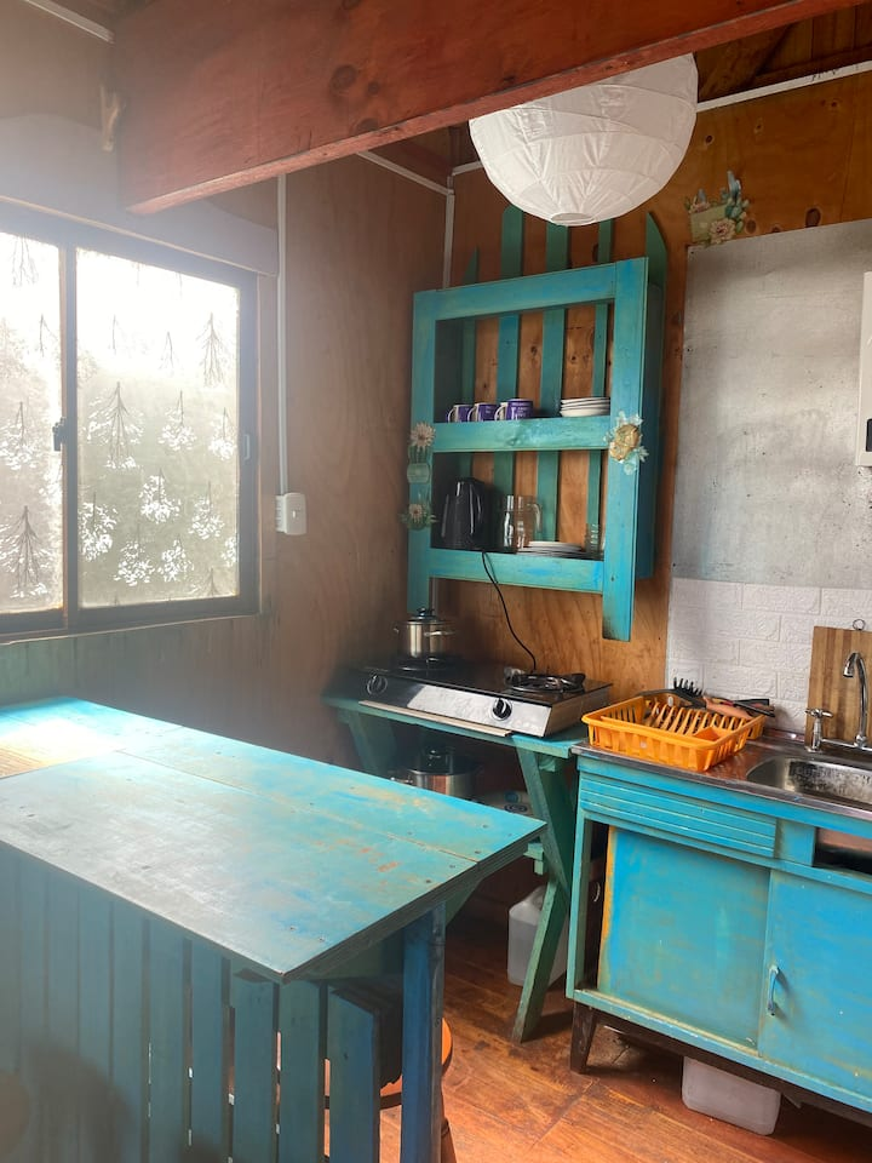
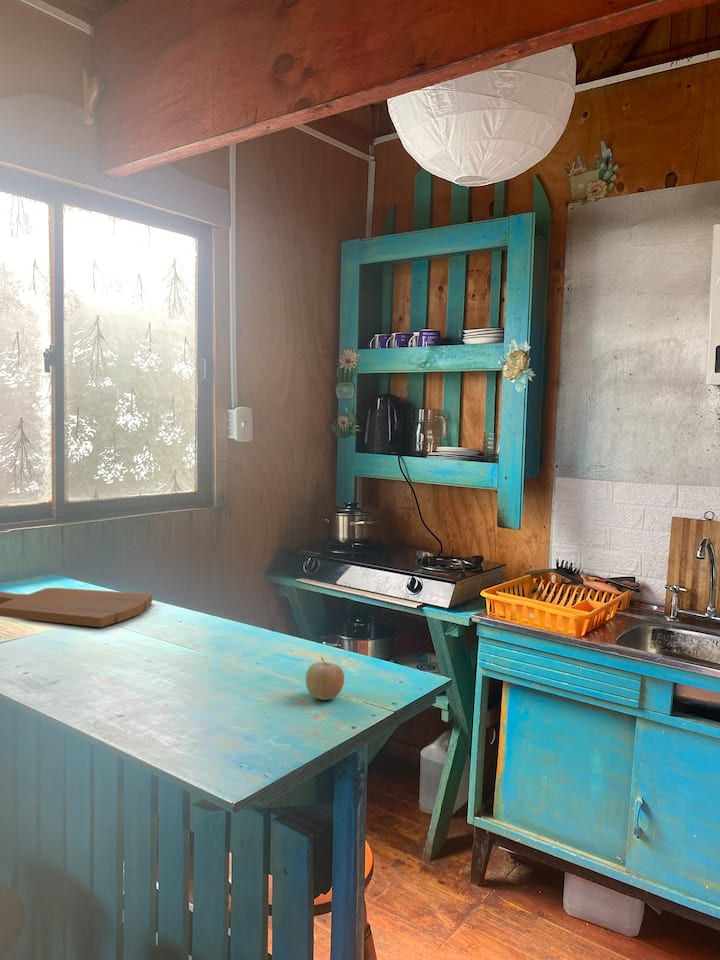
+ cutting board [0,587,153,628]
+ fruit [305,656,345,701]
